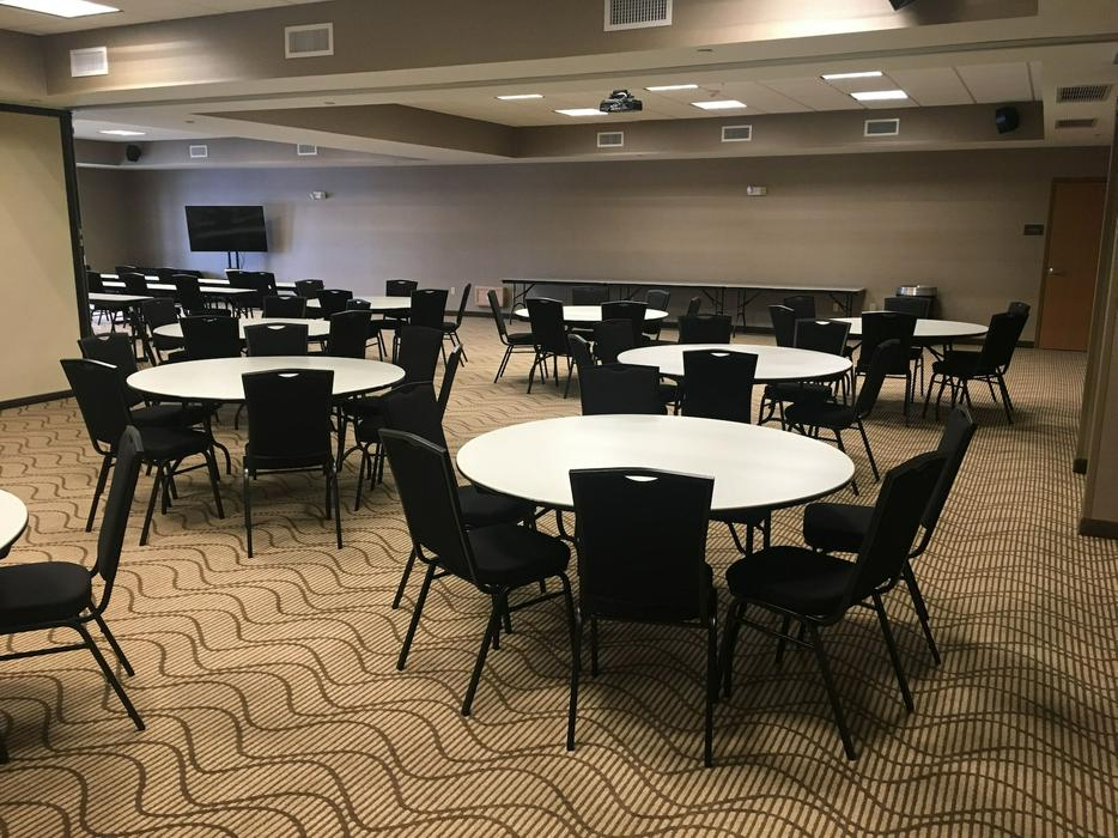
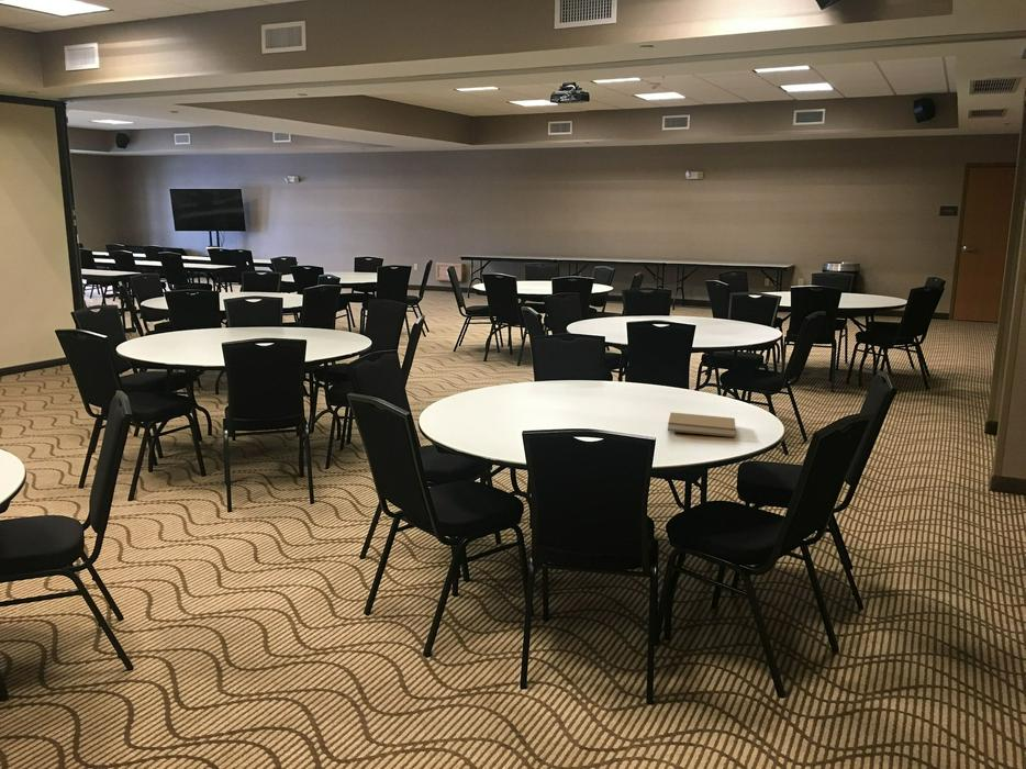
+ book [667,411,737,438]
